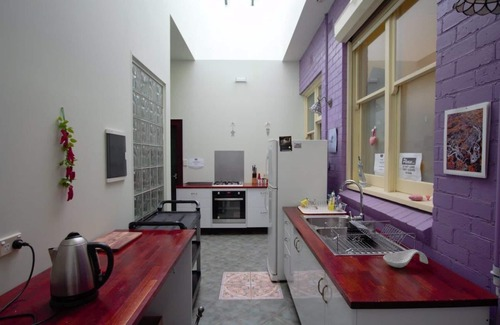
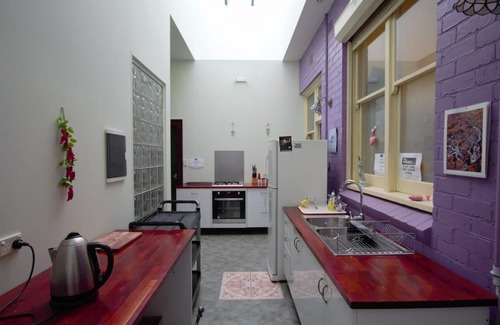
- spoon rest [382,248,429,269]
